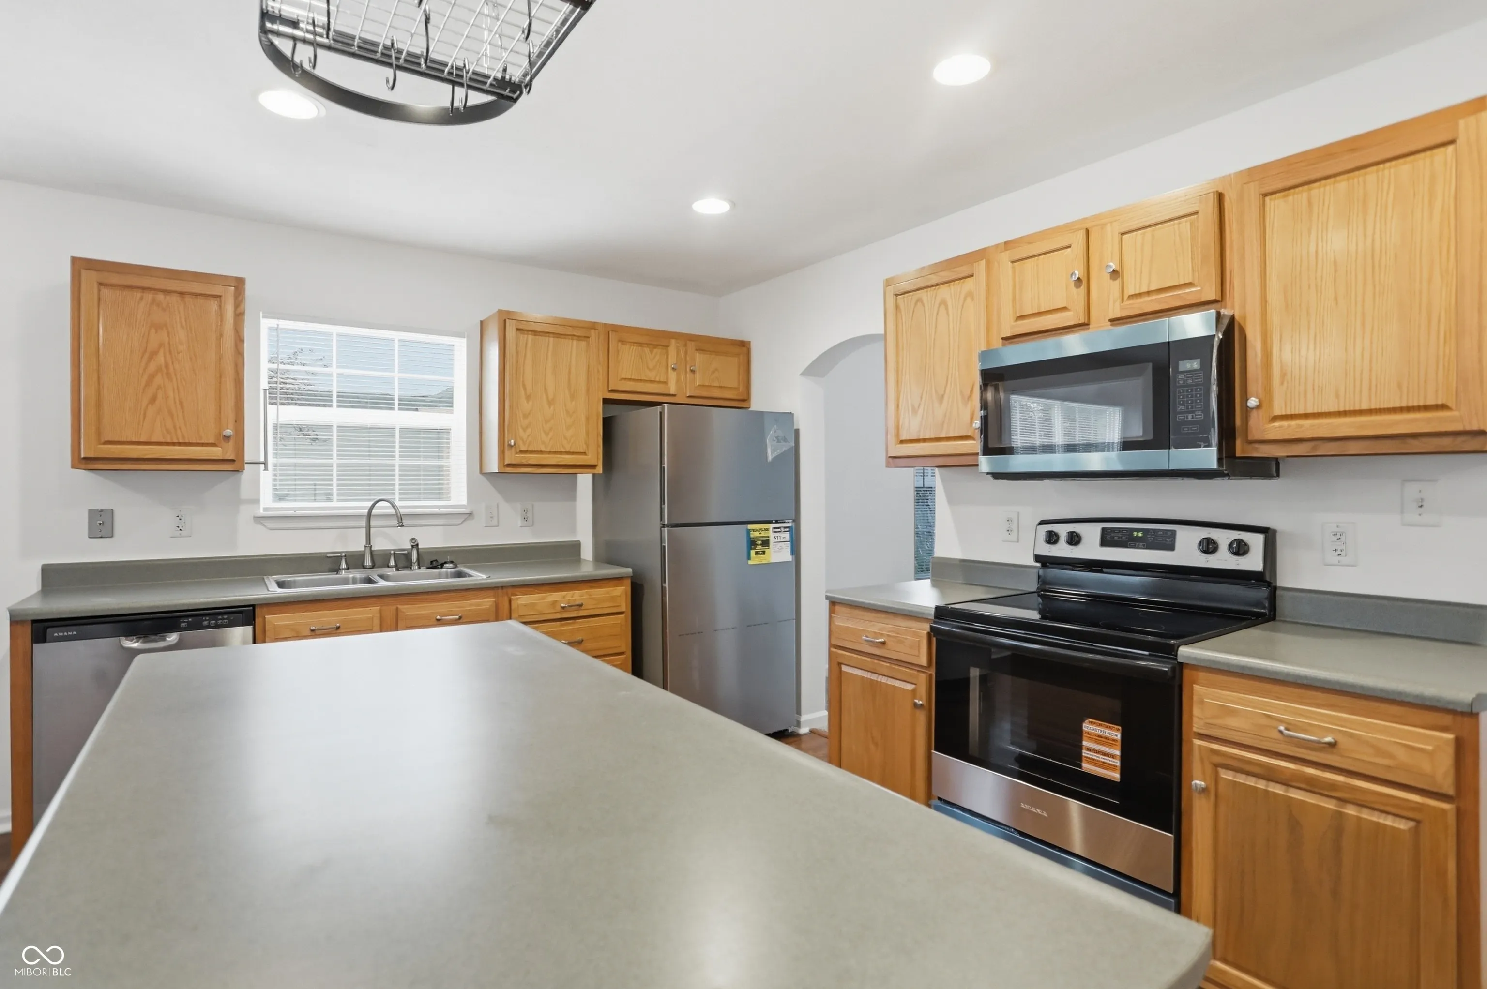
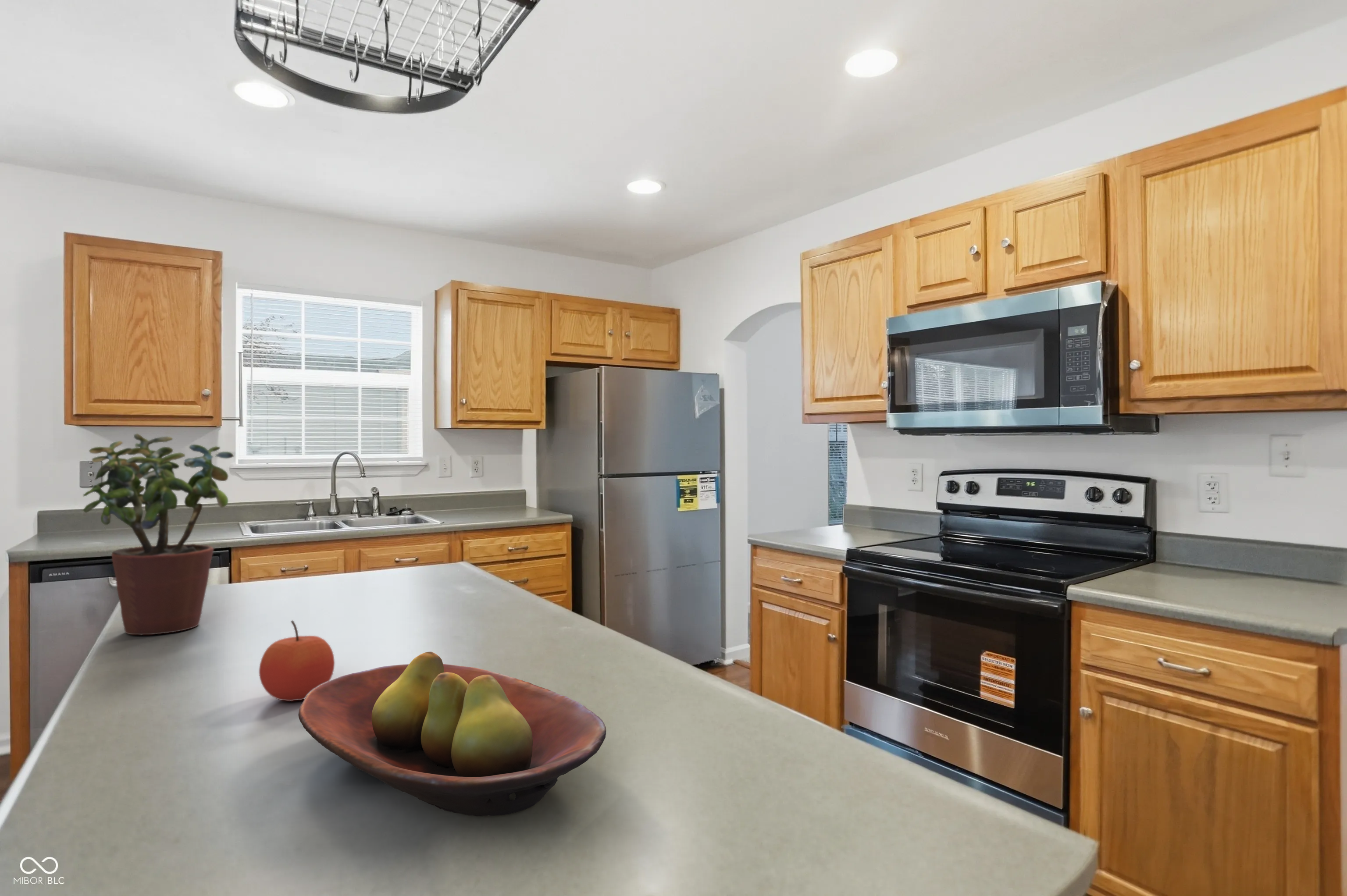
+ fruit bowl [298,651,606,817]
+ apple [259,620,335,702]
+ potted plant [83,433,234,635]
